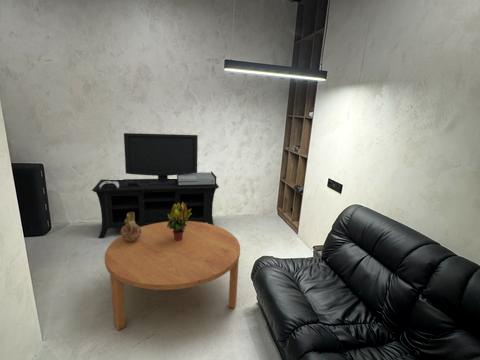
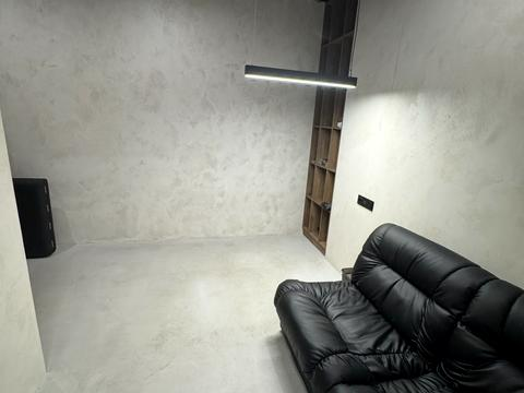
- potted plant [167,202,192,241]
- coffee table [104,221,241,331]
- media console [91,132,220,239]
- ceramic vessel [120,212,141,241]
